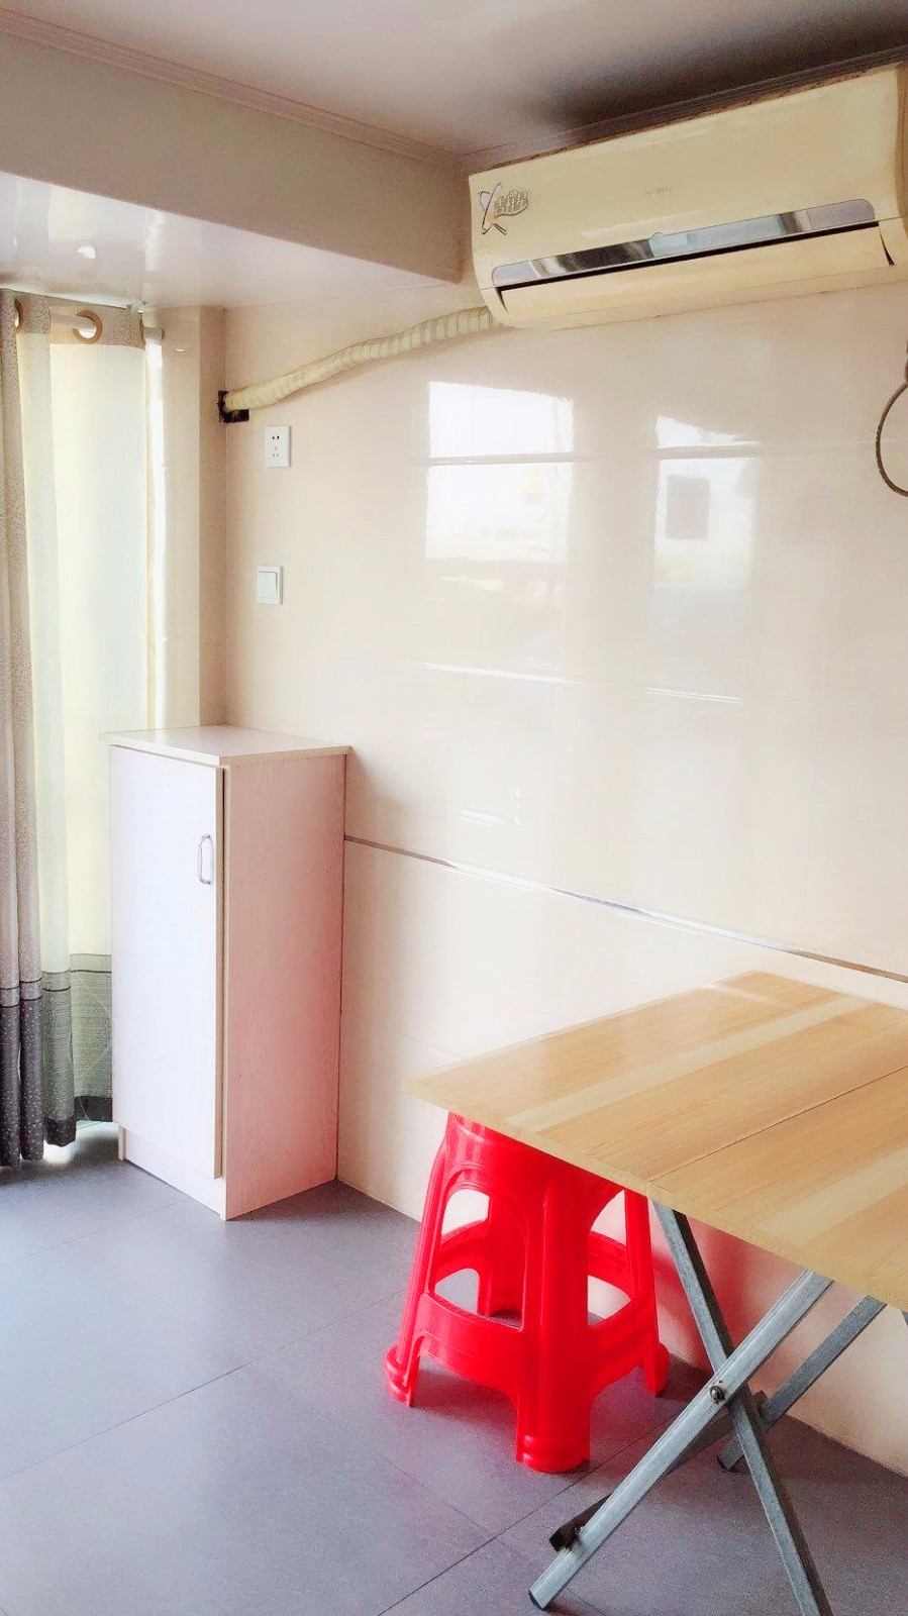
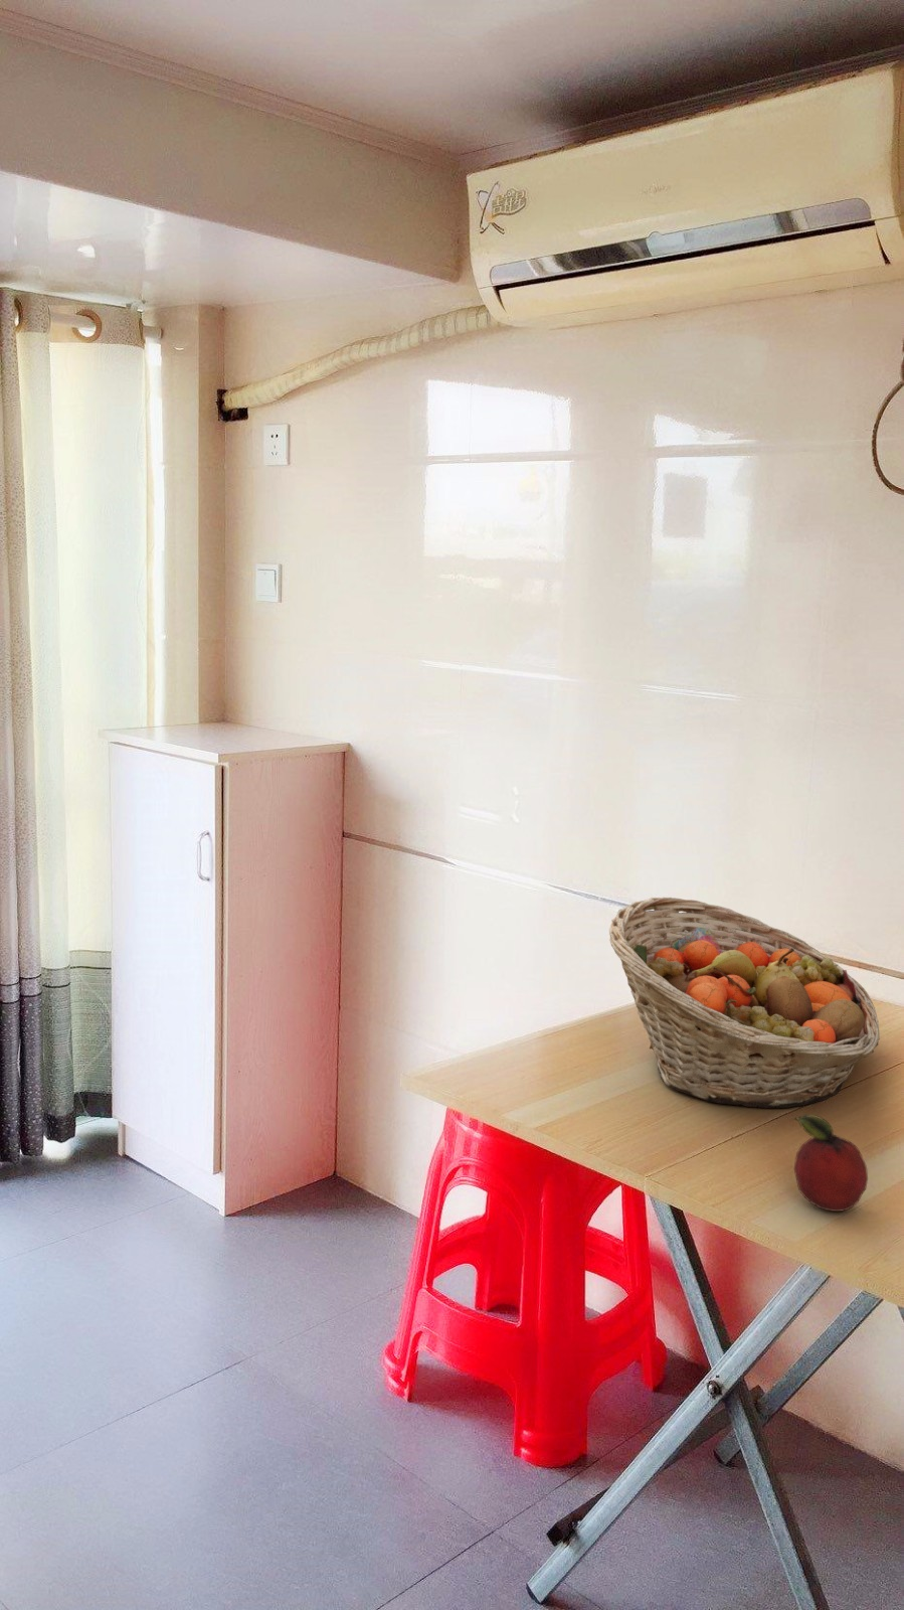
+ fruit [793,1114,869,1213]
+ fruit basket [608,897,881,1109]
